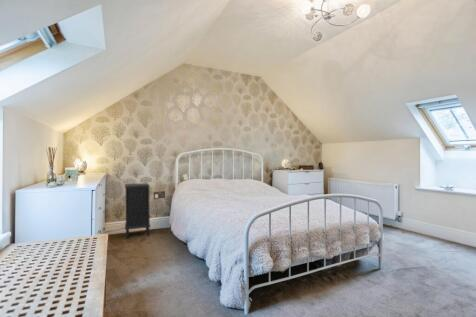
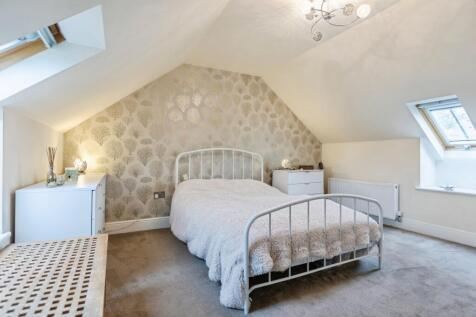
- nightstand [124,182,151,240]
